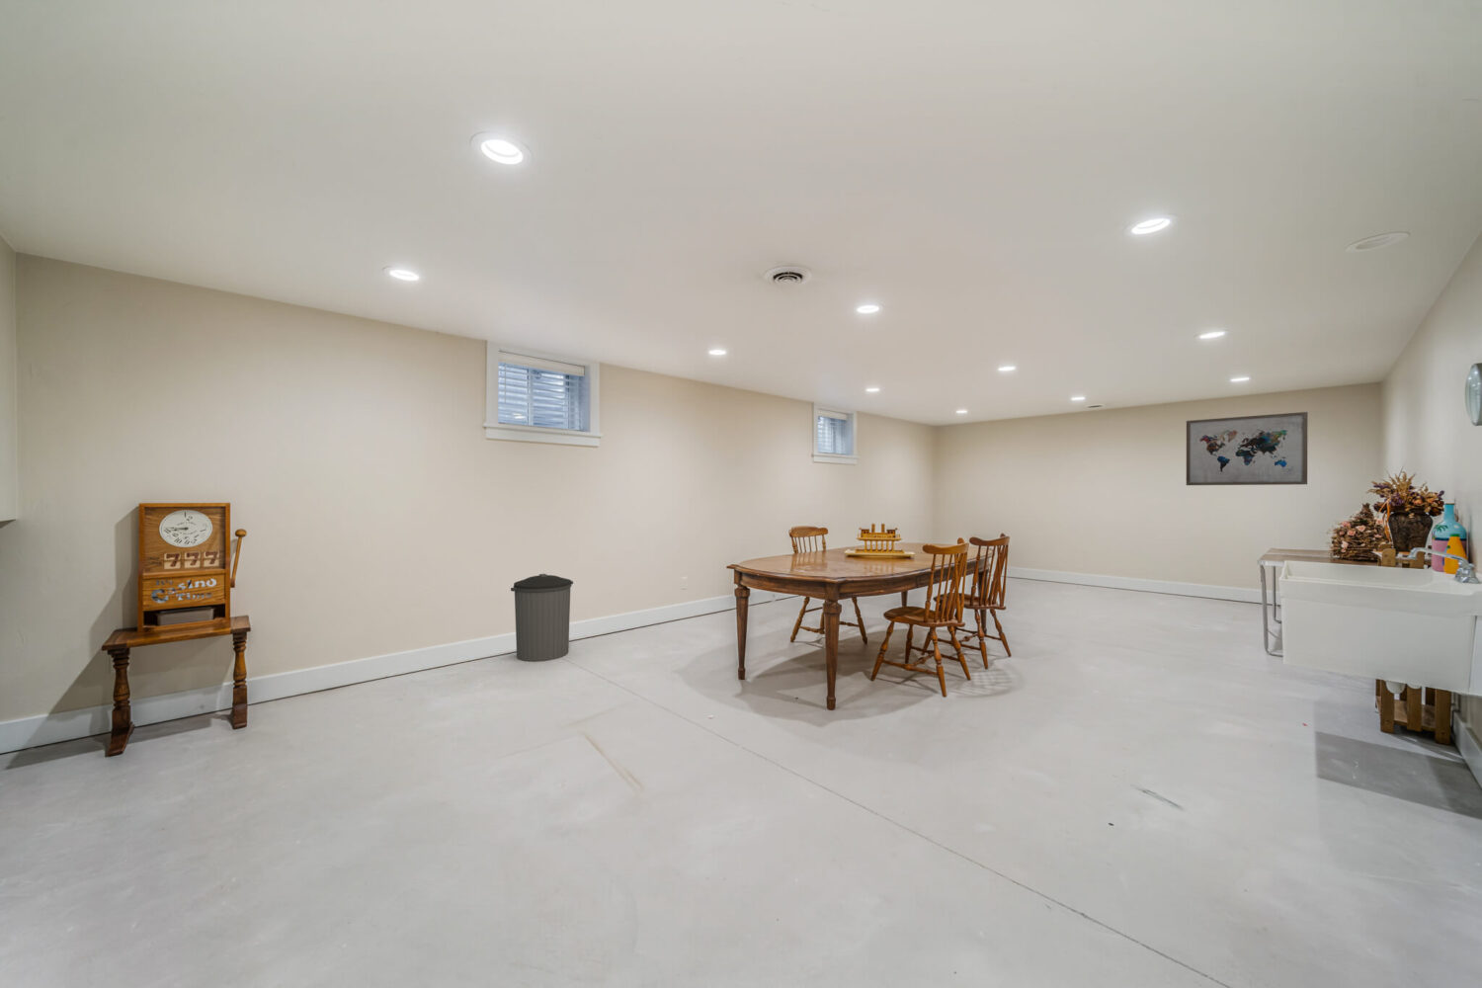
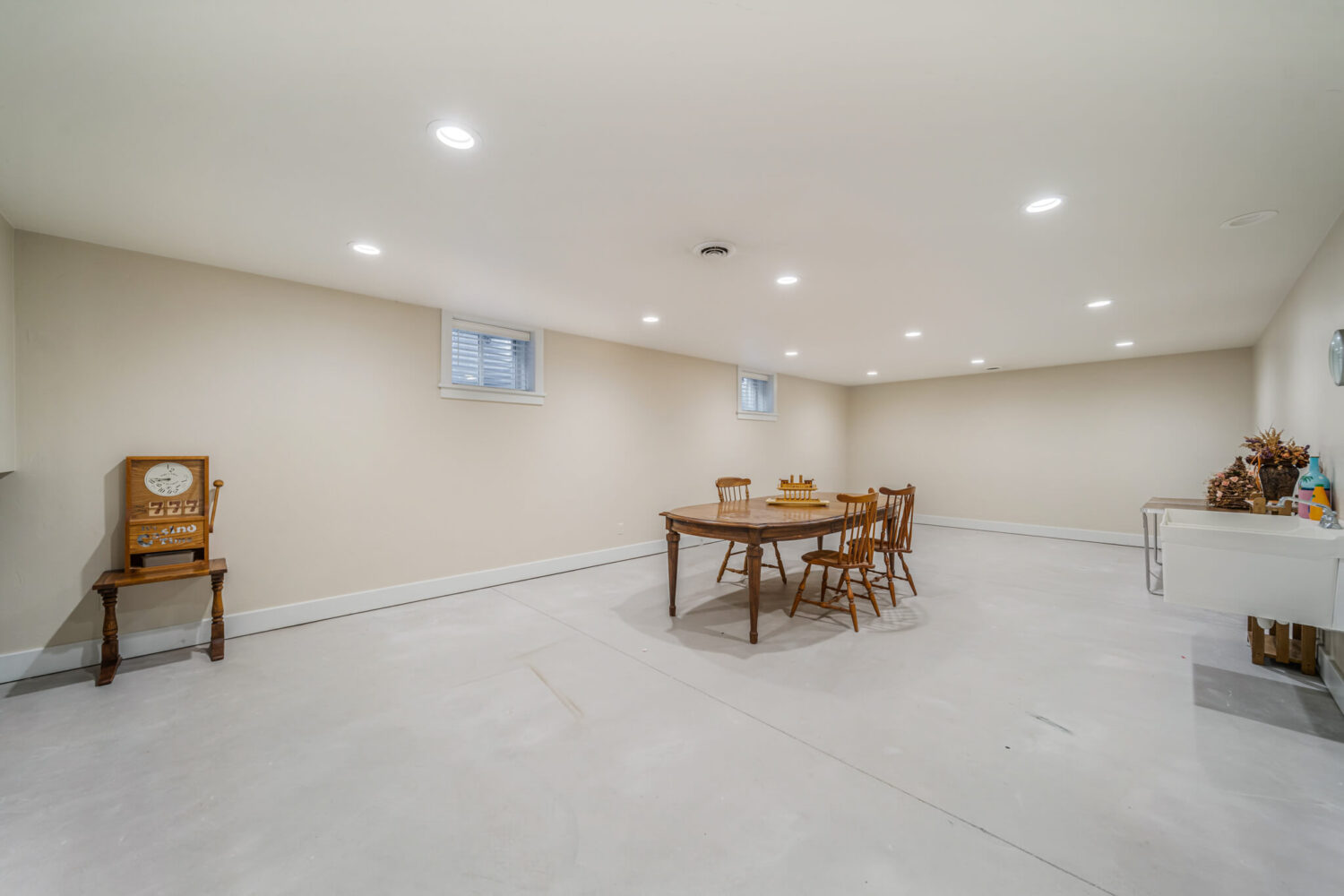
- wall art [1185,411,1308,486]
- trash can [509,573,574,662]
